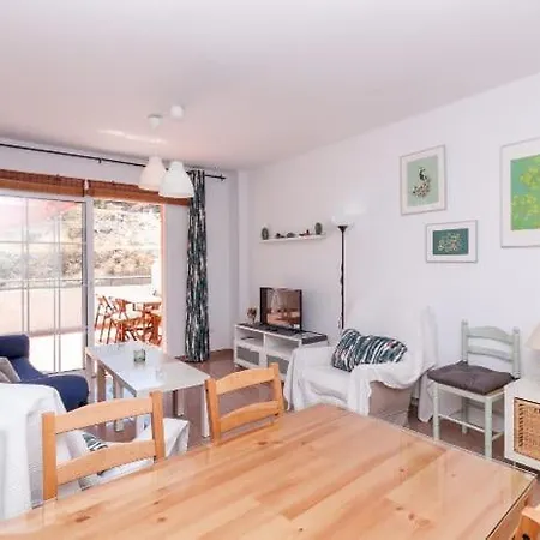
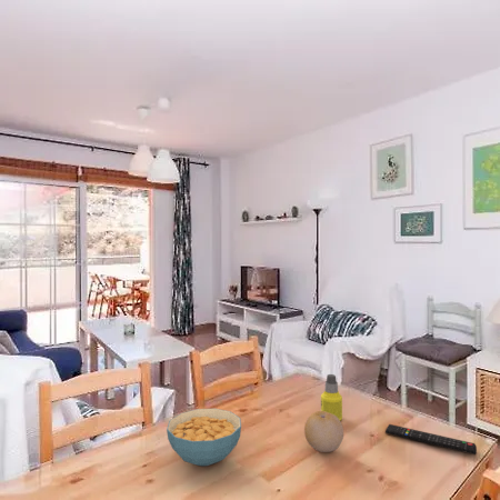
+ cereal bowl [166,408,242,467]
+ bottle [320,373,343,421]
+ remote control [384,423,478,456]
+ fruit [303,410,344,453]
